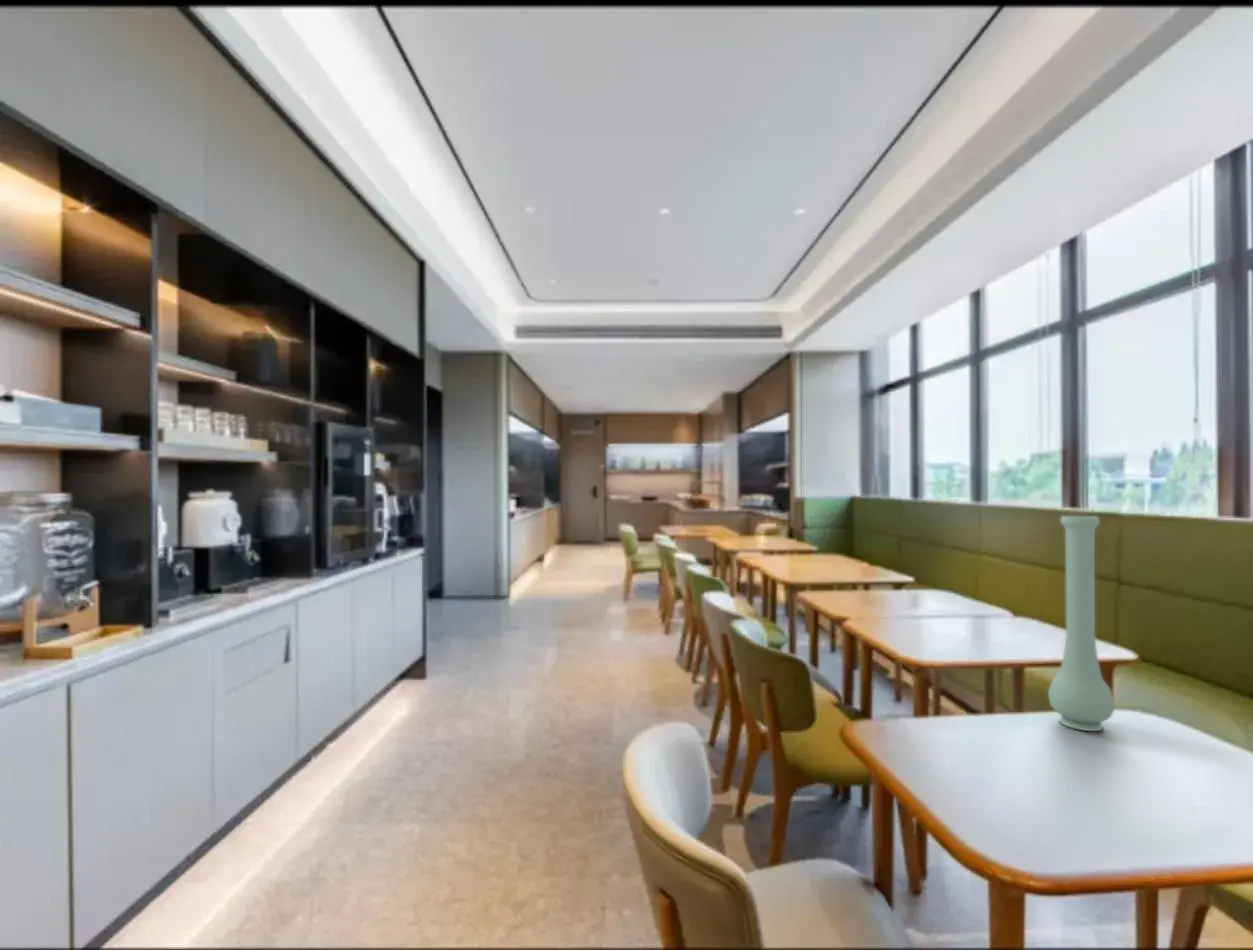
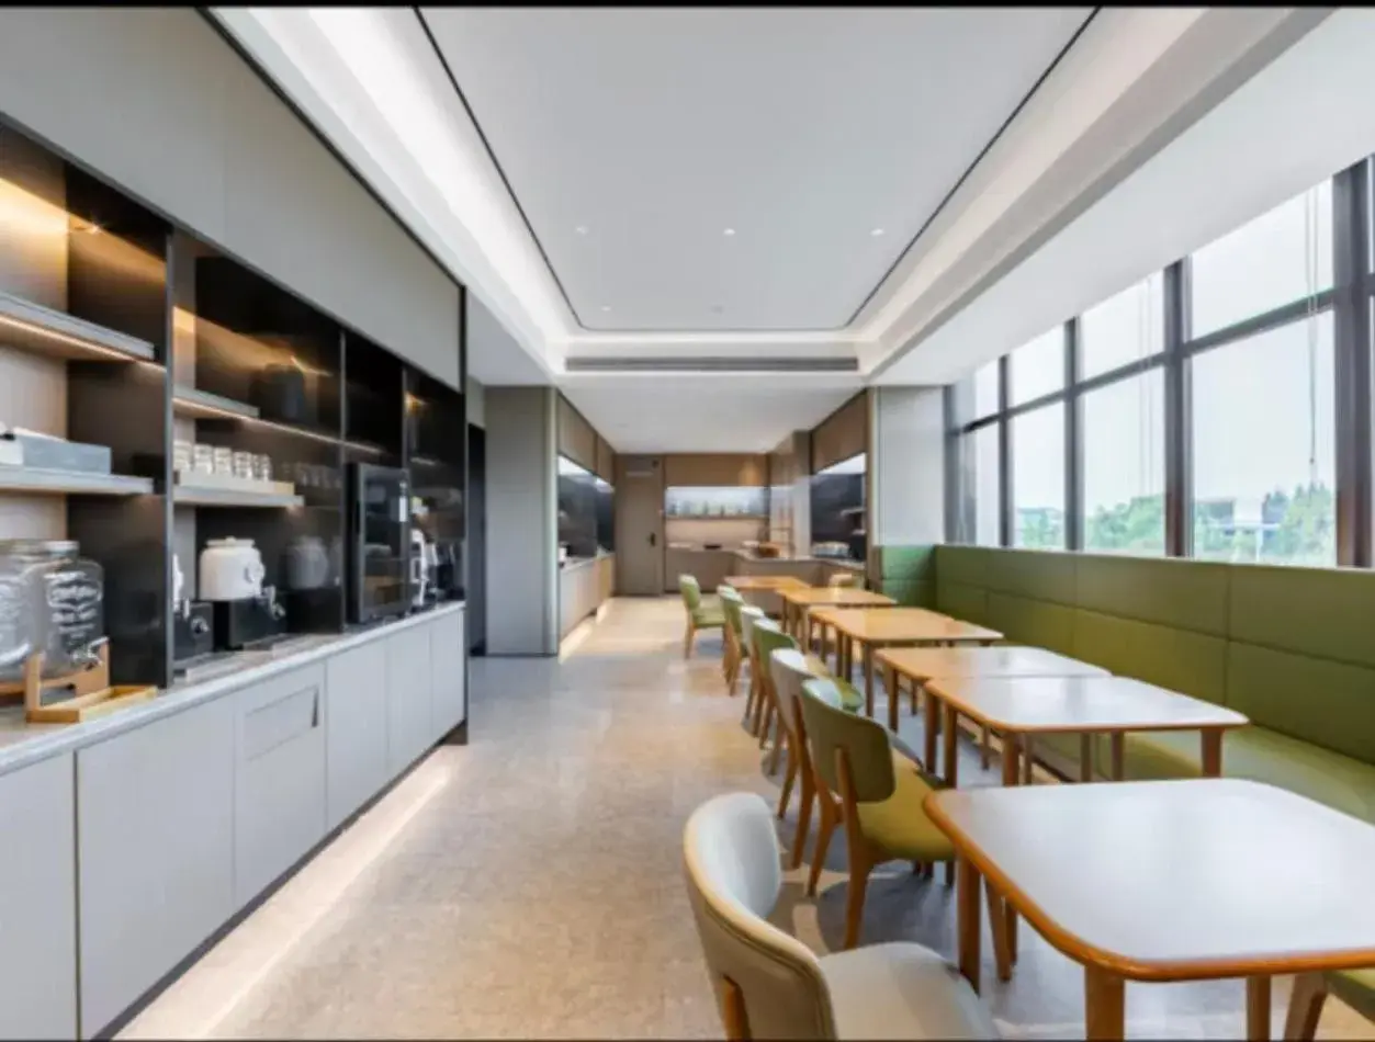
- vase [1047,515,1116,732]
